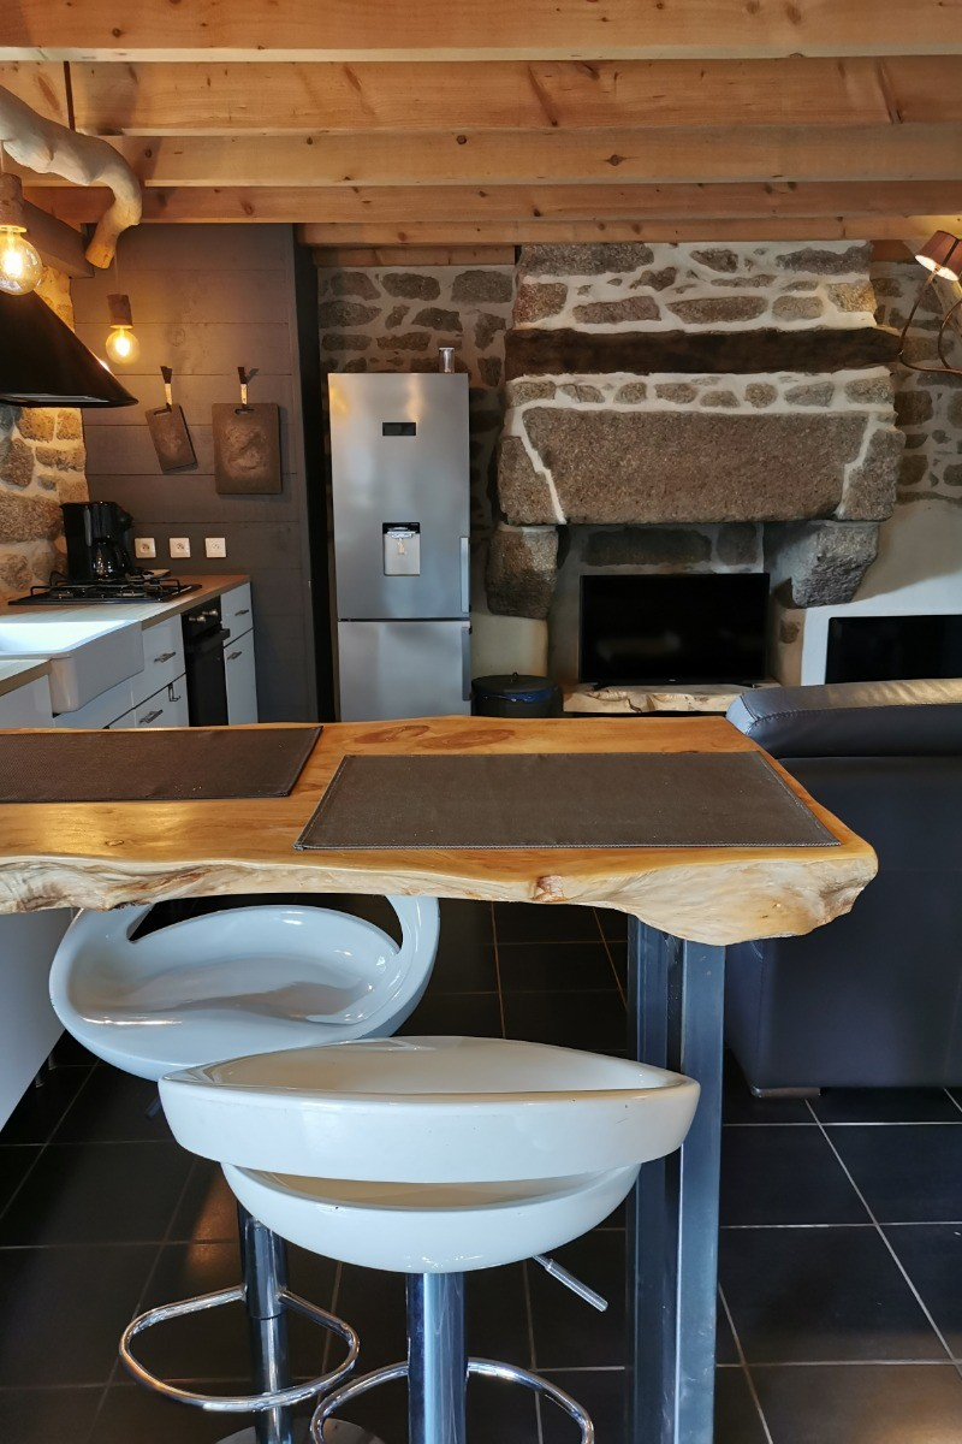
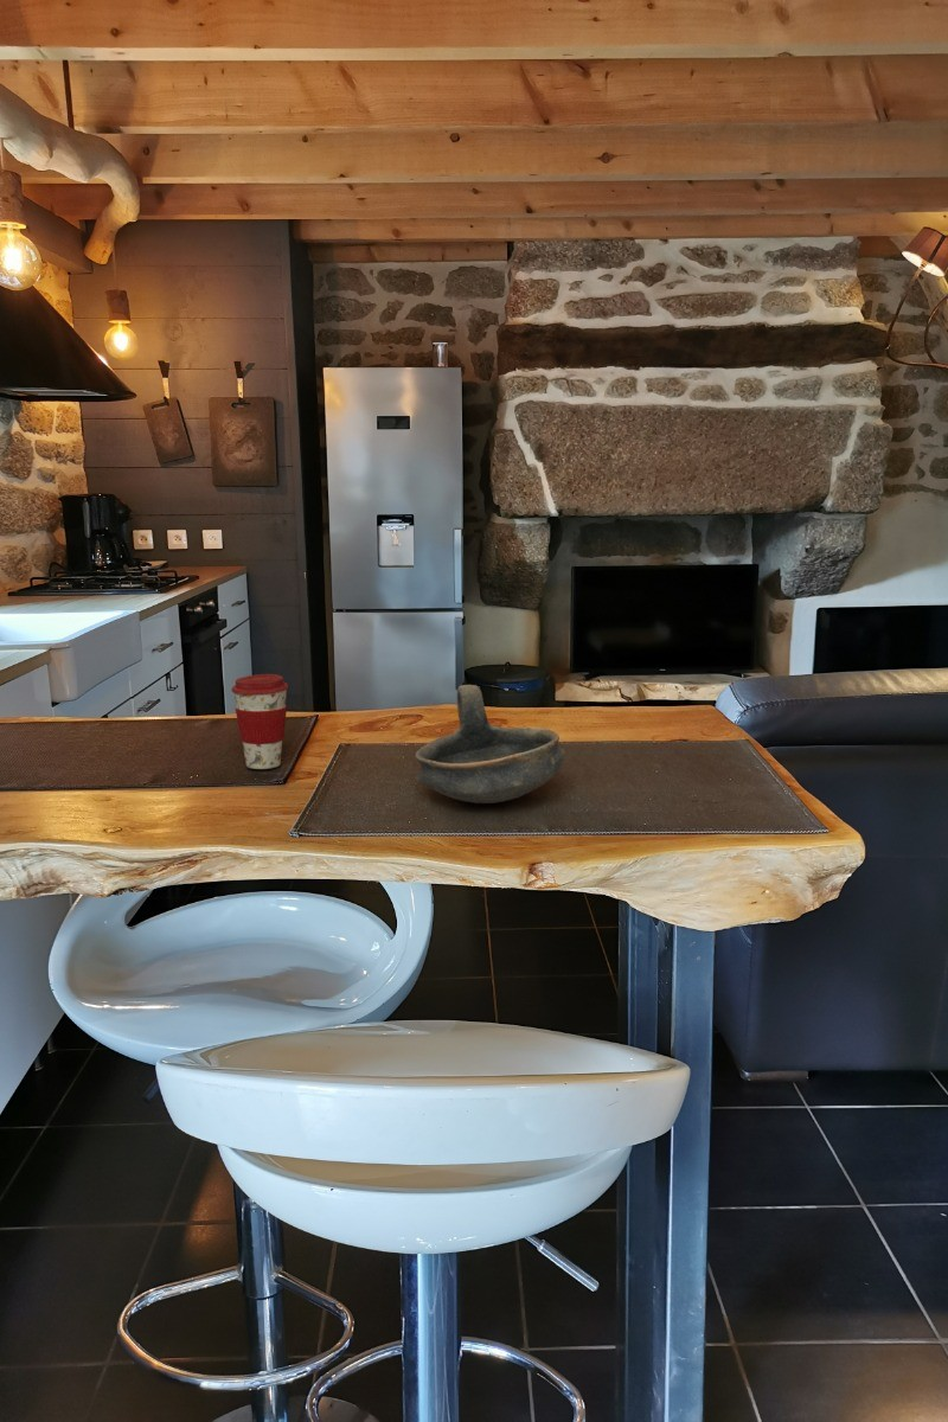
+ oil lamp [415,684,565,805]
+ coffee cup [231,673,289,770]
